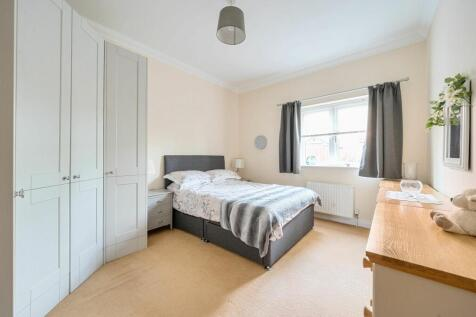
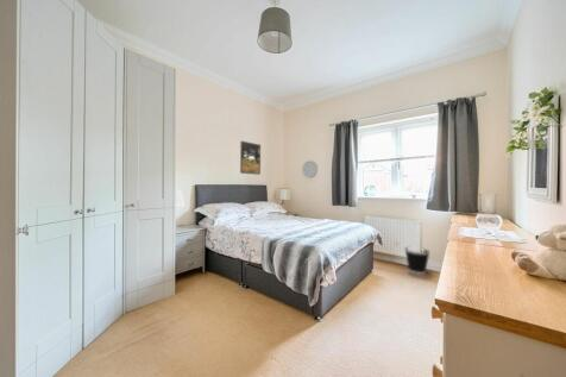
+ wastebasket [403,246,432,276]
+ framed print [239,140,262,176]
